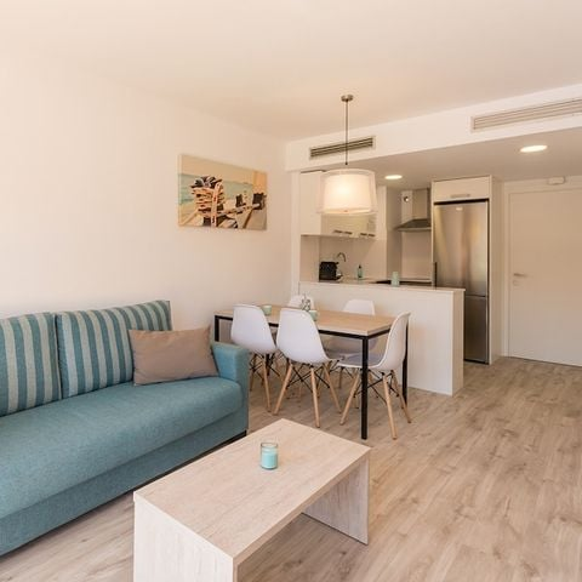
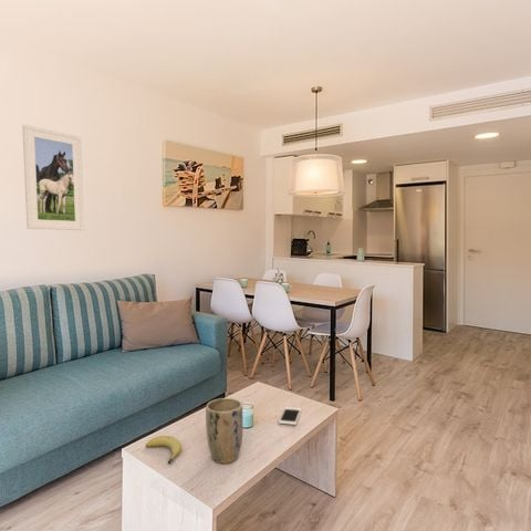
+ cell phone [278,406,302,426]
+ fruit [145,435,183,465]
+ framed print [21,124,85,231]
+ plant pot [205,397,243,465]
